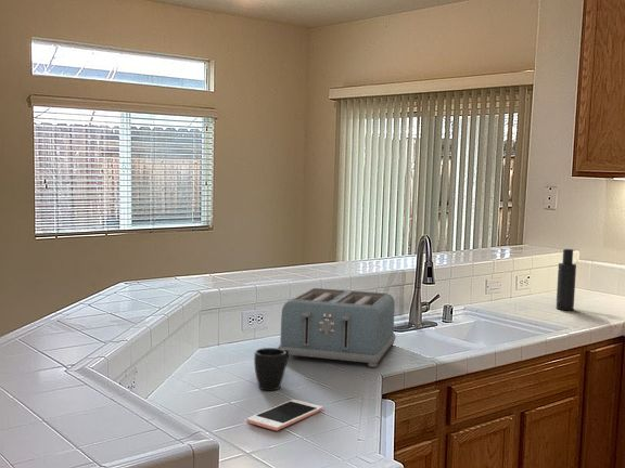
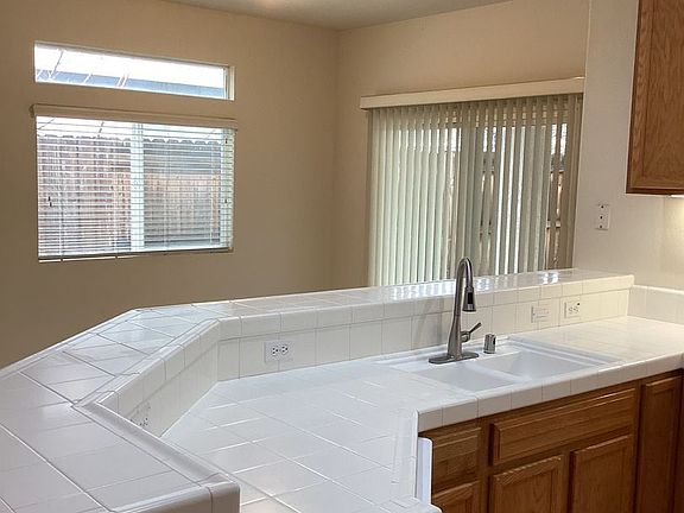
- mug [253,347,291,391]
- atomizer [556,248,577,311]
- cell phone [246,399,323,431]
- toaster [277,287,397,368]
